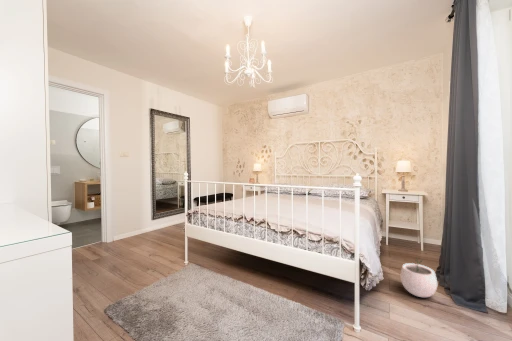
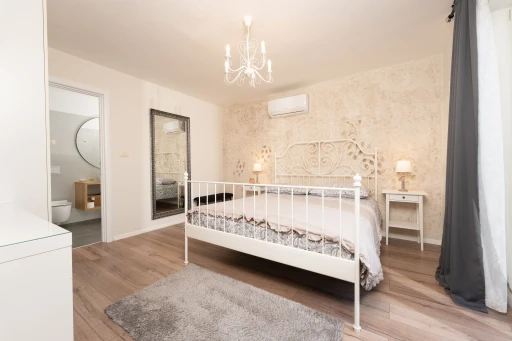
- plant pot [400,256,438,298]
